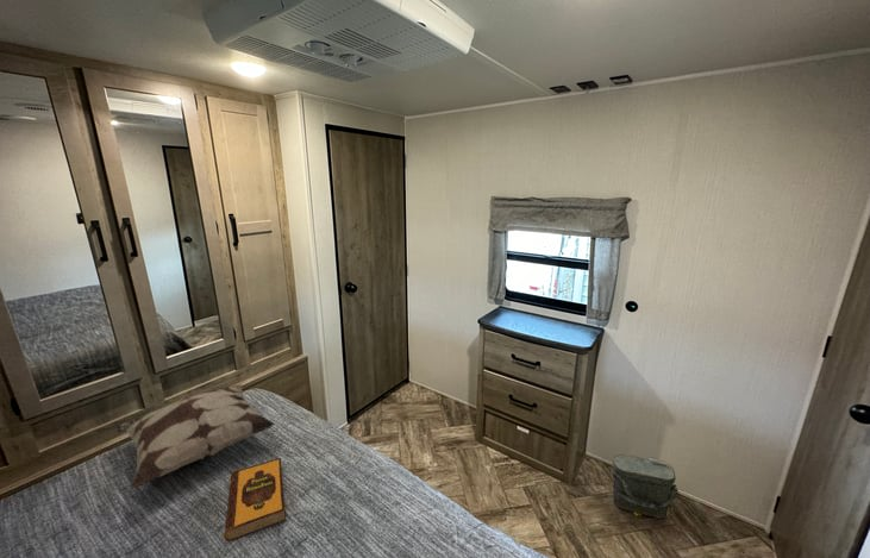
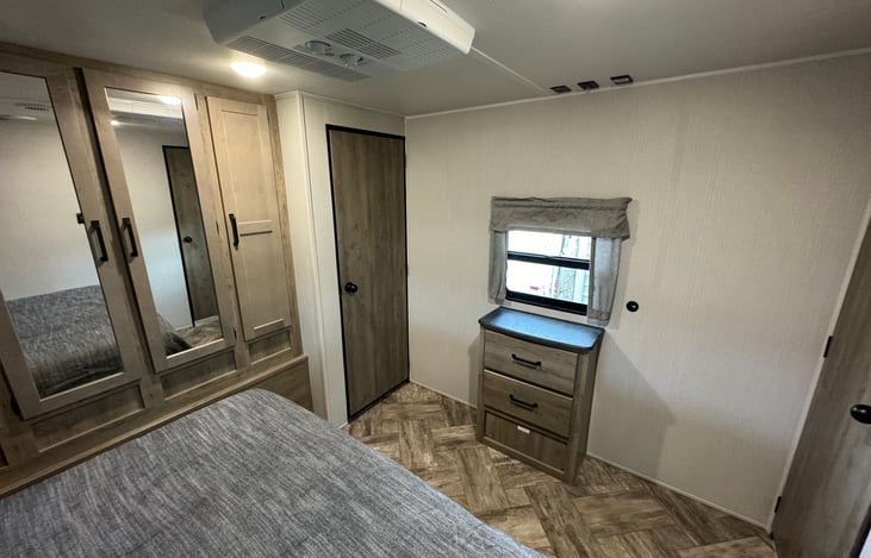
- hardback book [223,457,287,543]
- bag [611,453,680,519]
- decorative pillow [114,382,276,489]
